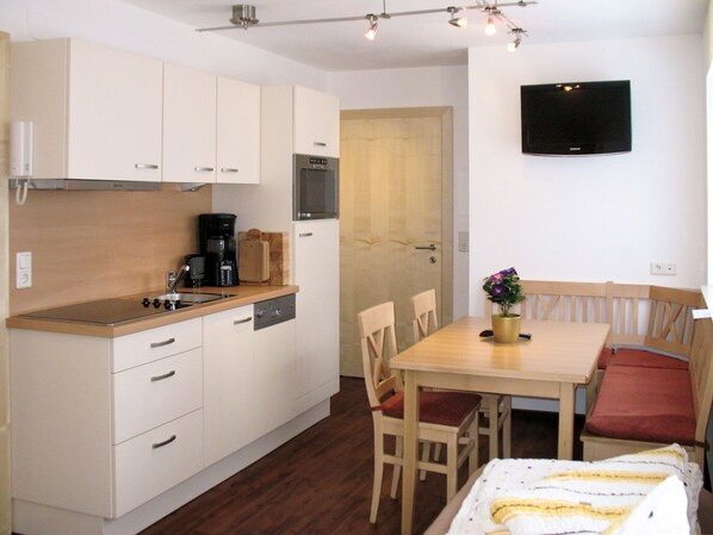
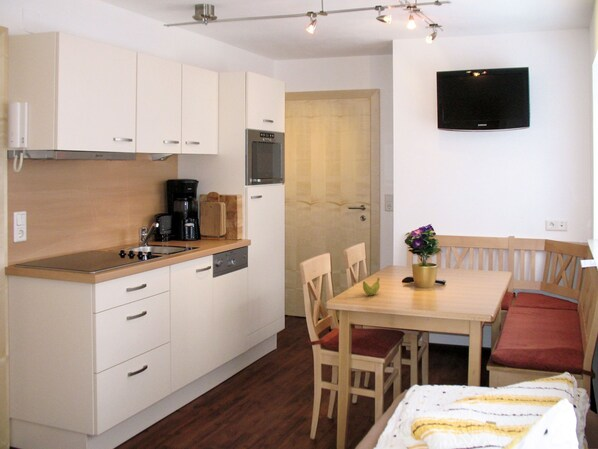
+ banana [362,277,381,296]
